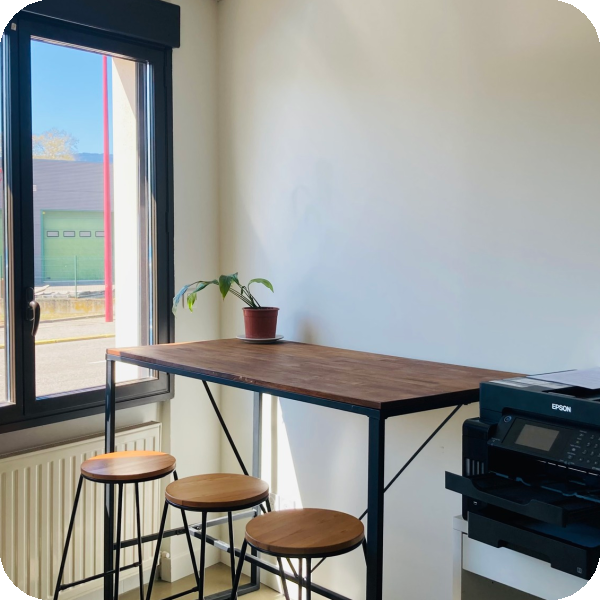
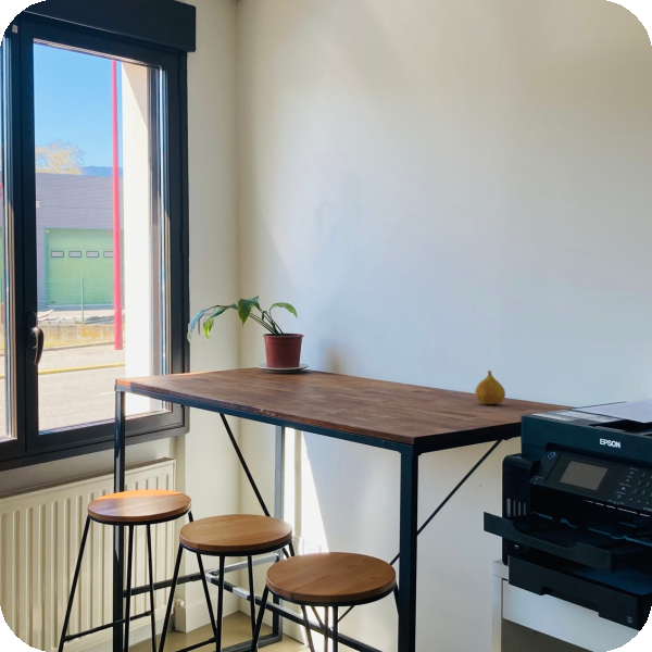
+ fruit [474,369,506,405]
